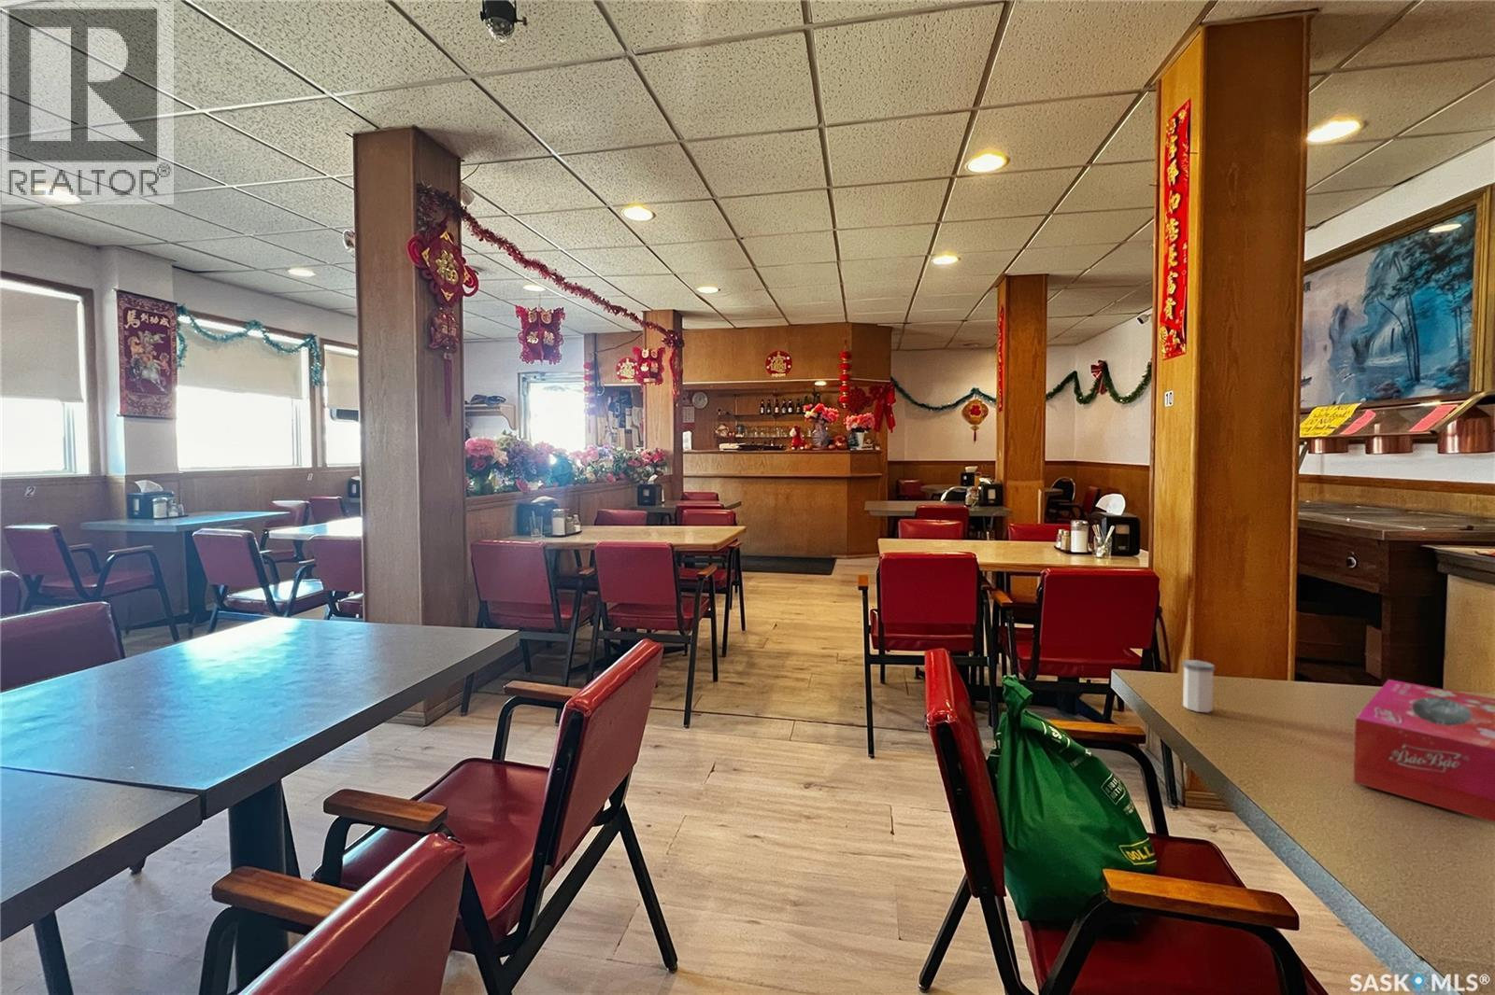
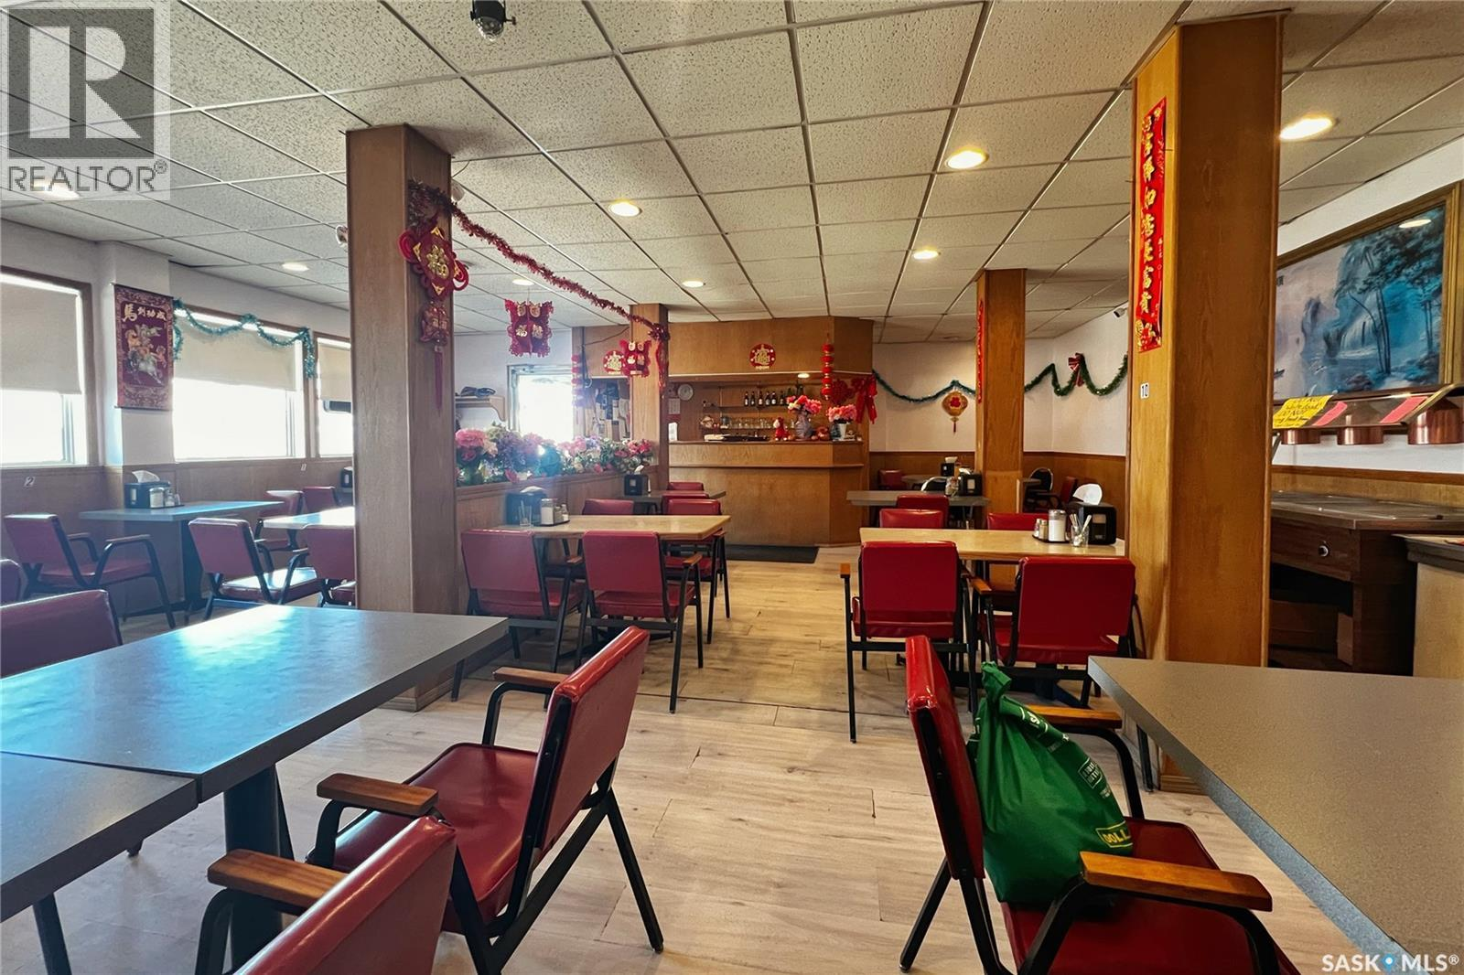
- salt shaker [1182,659,1216,713]
- tissue box [1353,679,1495,823]
